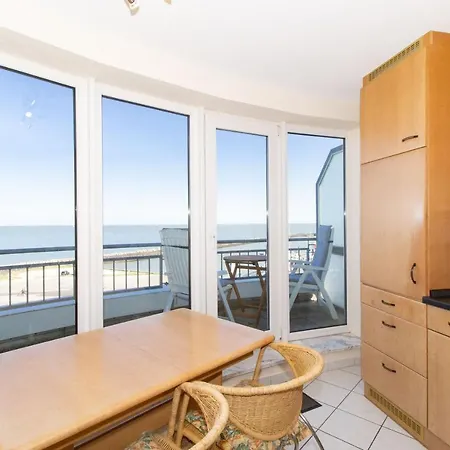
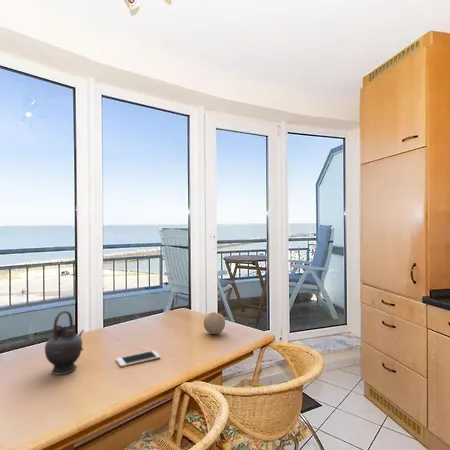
+ fruit [203,311,226,335]
+ cell phone [115,349,161,368]
+ teapot [44,310,85,376]
